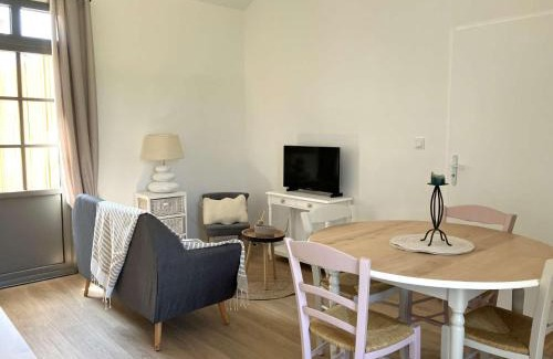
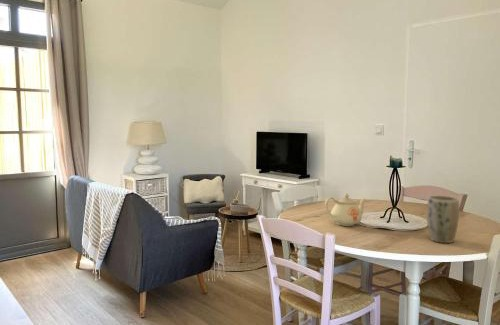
+ teapot [324,192,367,227]
+ plant pot [426,195,460,244]
